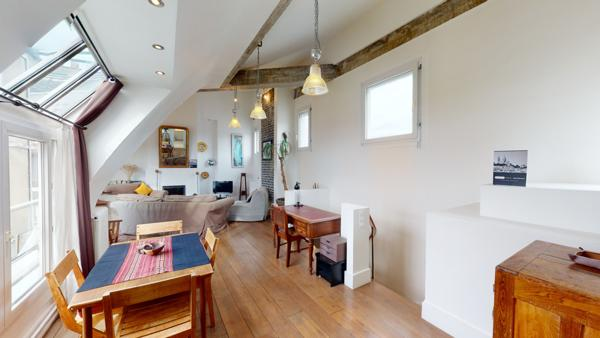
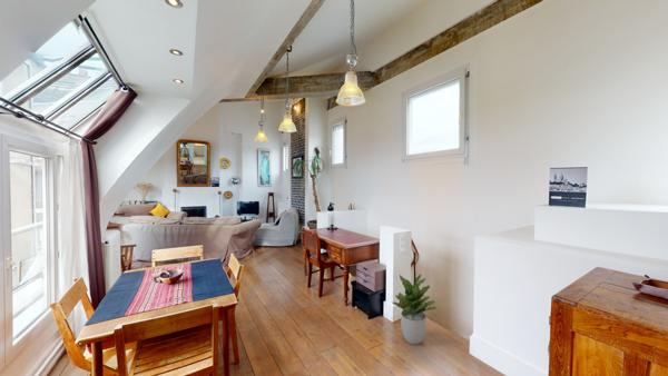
+ potted plant [392,274,439,346]
